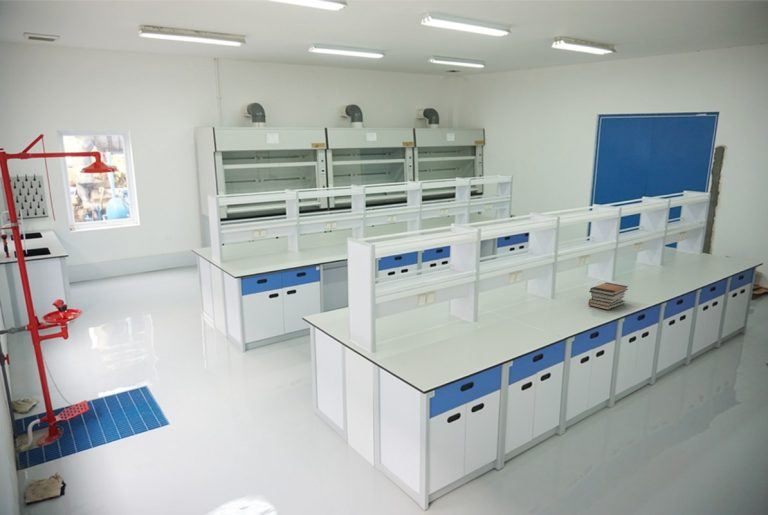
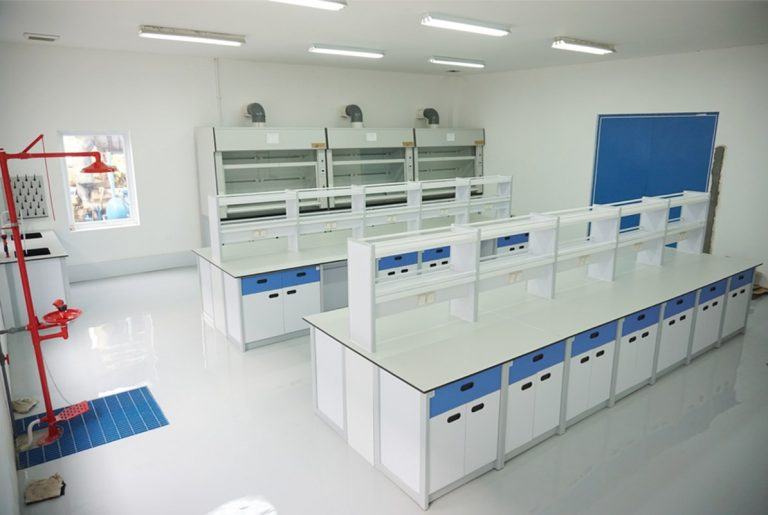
- book stack [587,281,629,311]
